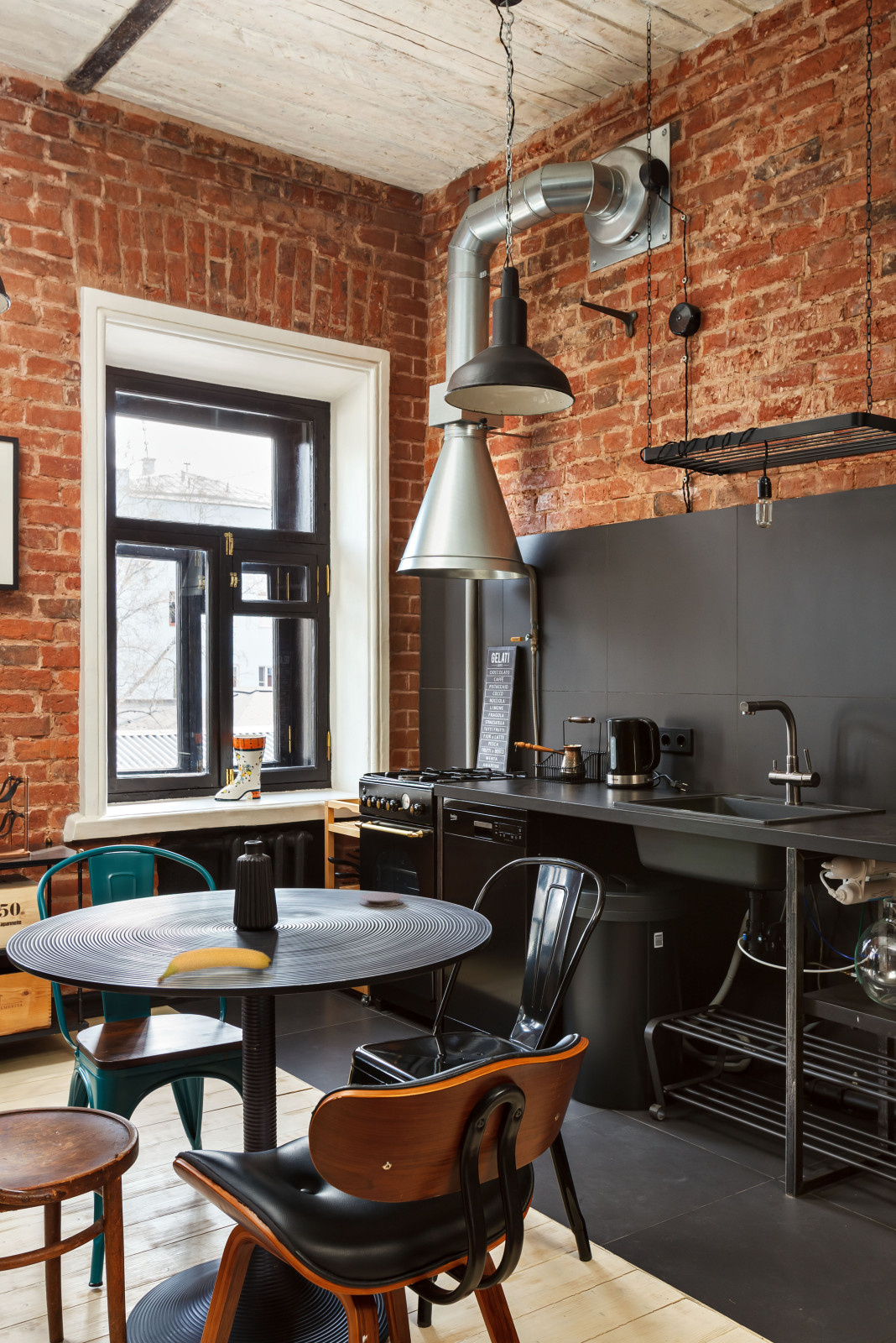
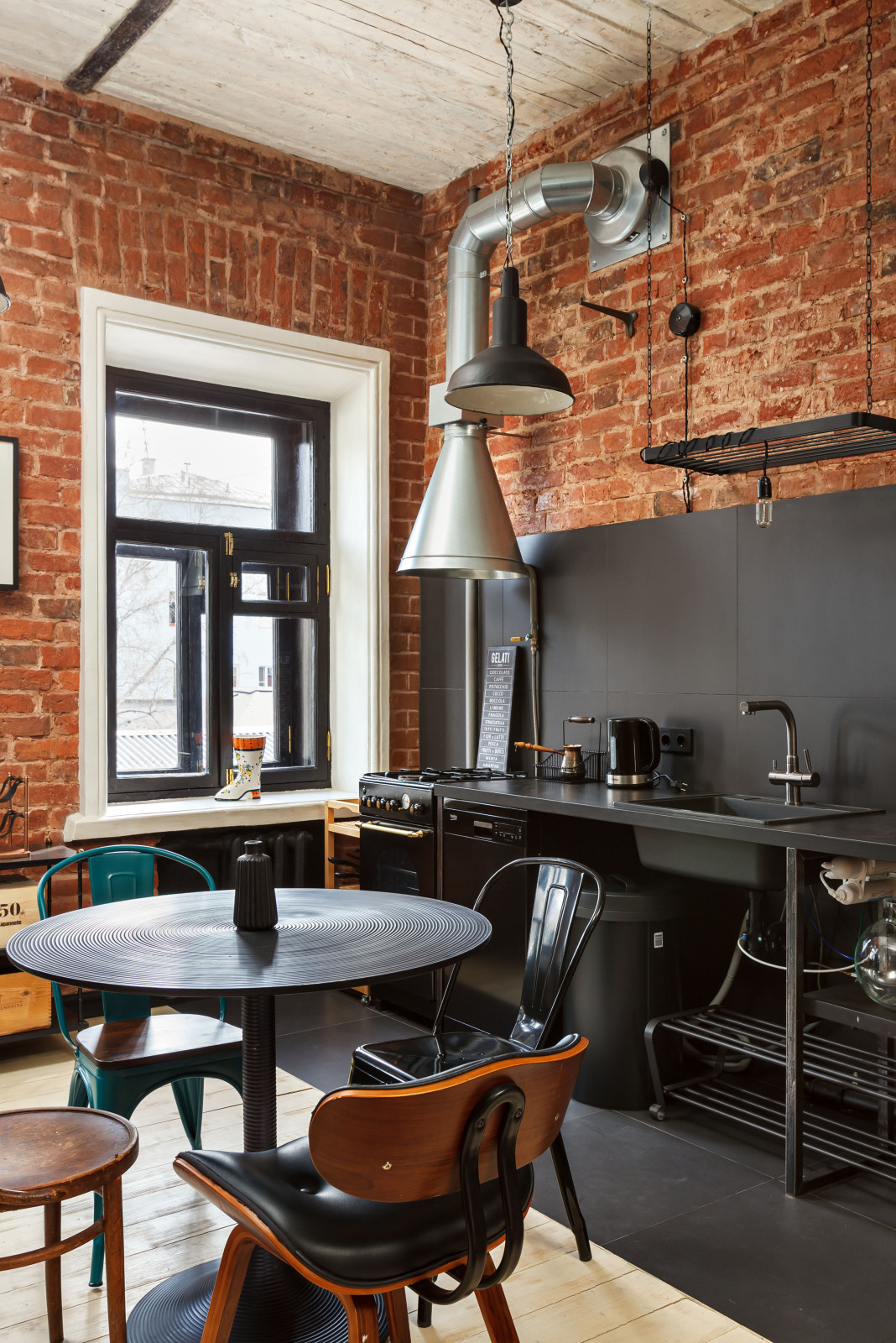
- banana [156,946,273,984]
- coaster [359,891,404,908]
